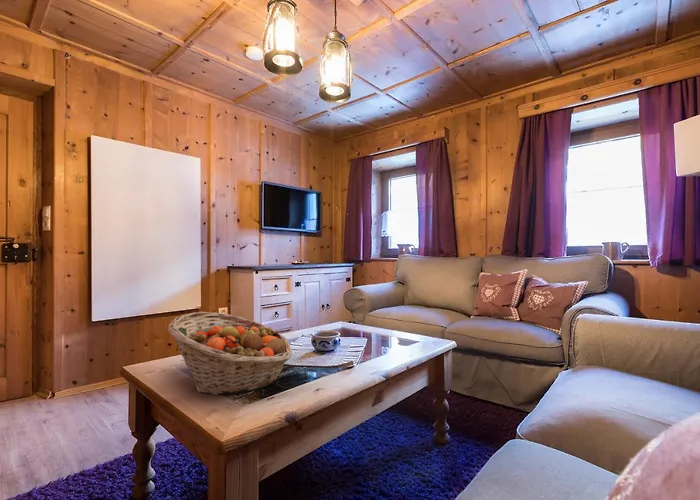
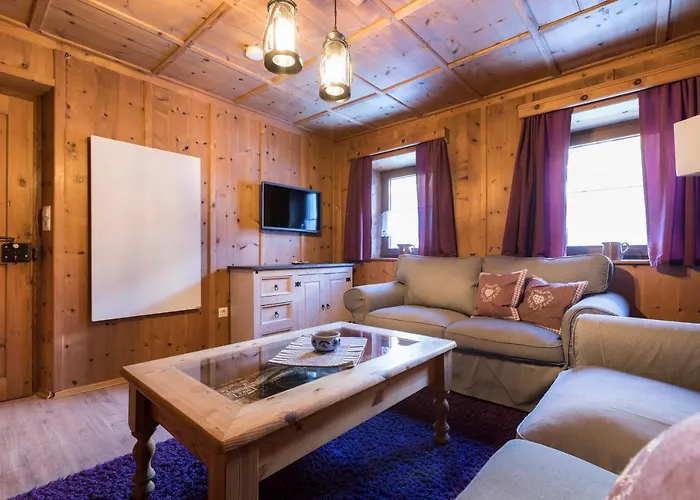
- fruit basket [167,311,293,396]
